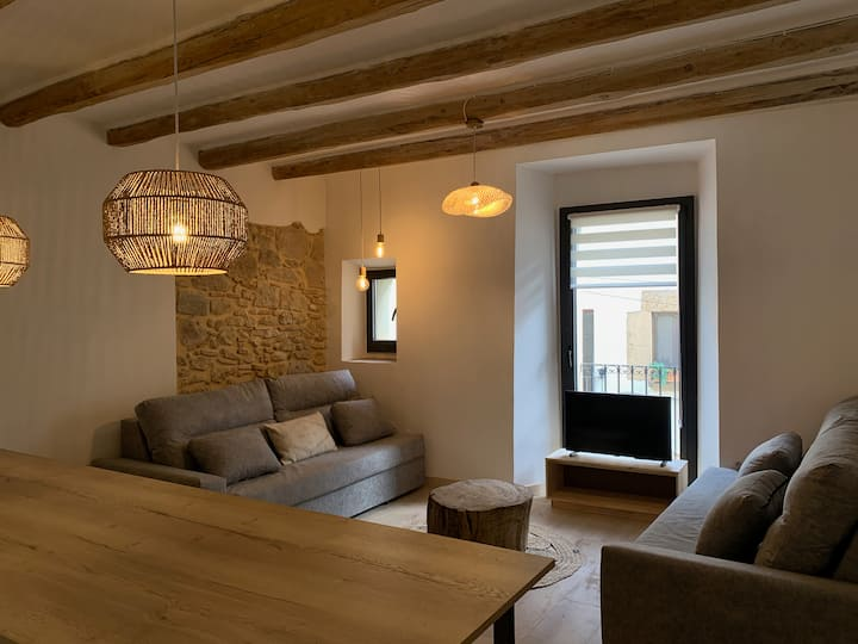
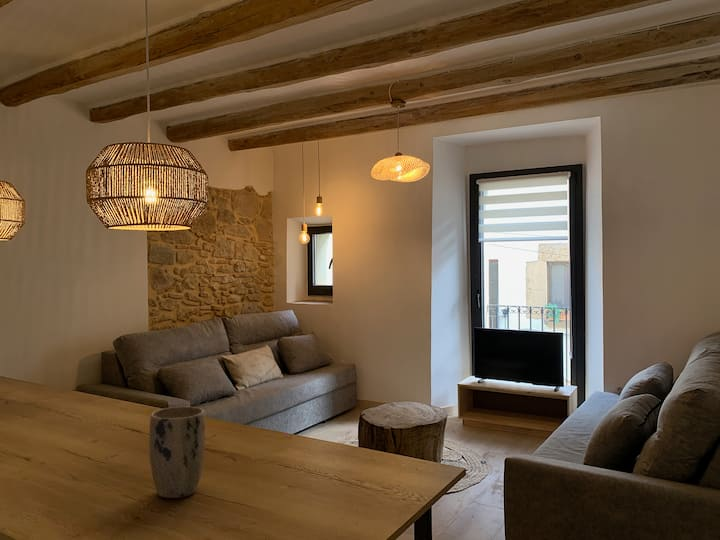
+ plant pot [148,406,206,499]
